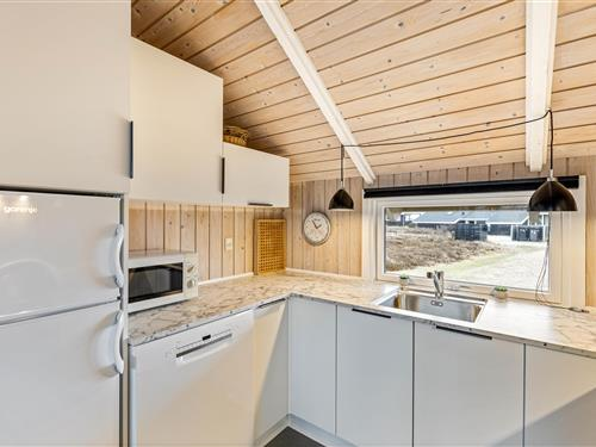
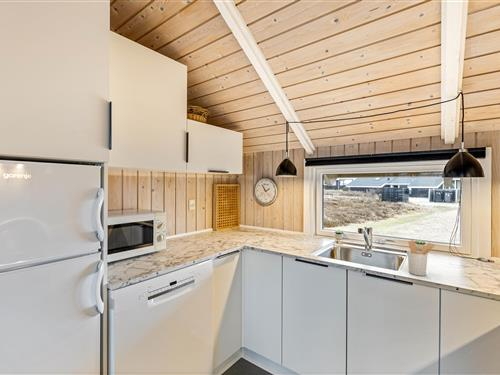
+ utensil holder [407,239,436,277]
